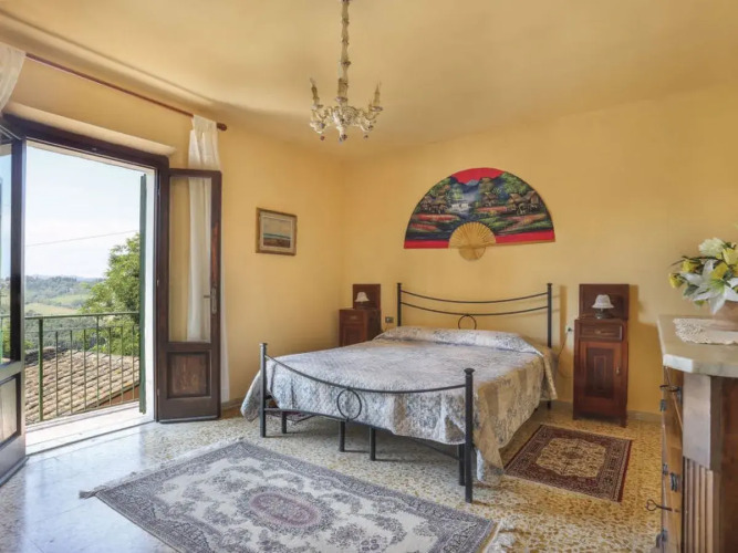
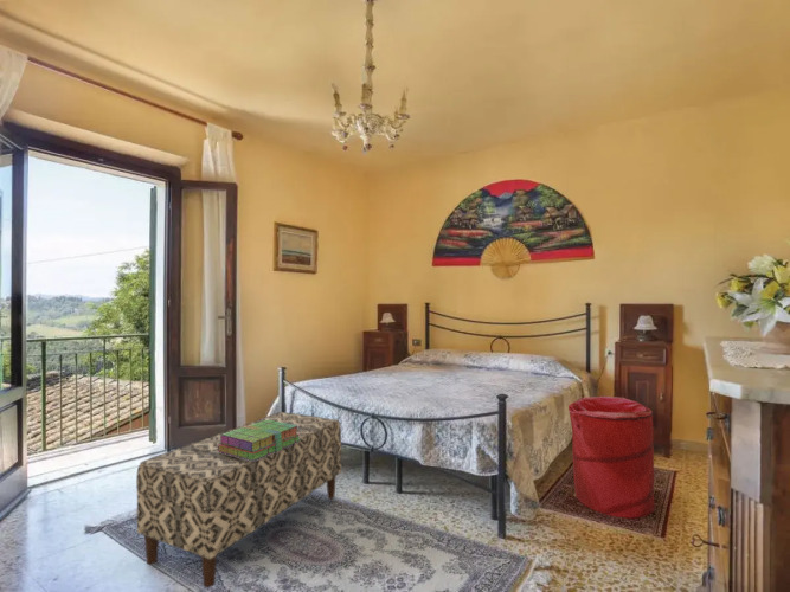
+ stack of books [217,419,301,461]
+ bench [135,411,342,588]
+ laundry hamper [567,395,656,519]
